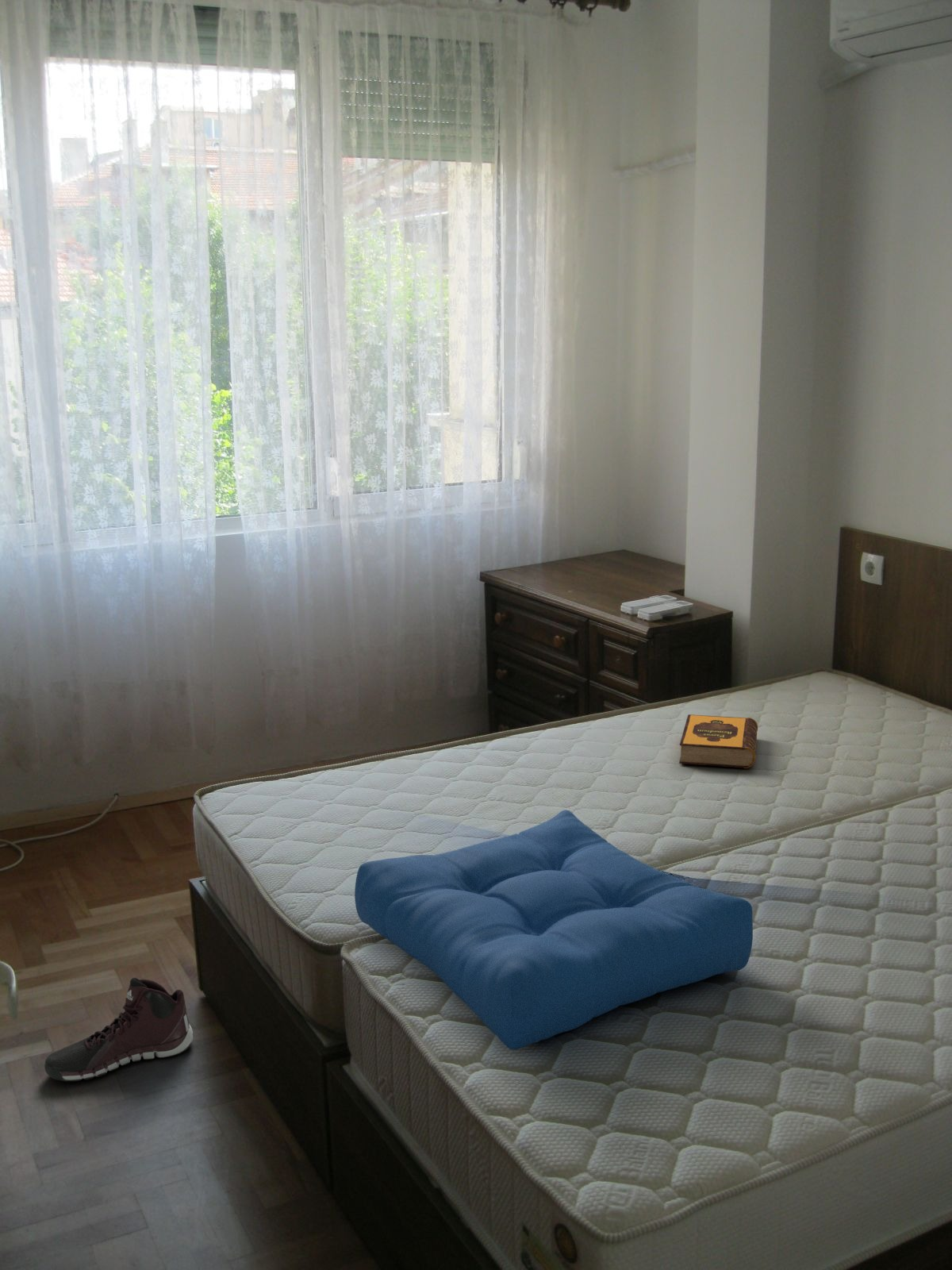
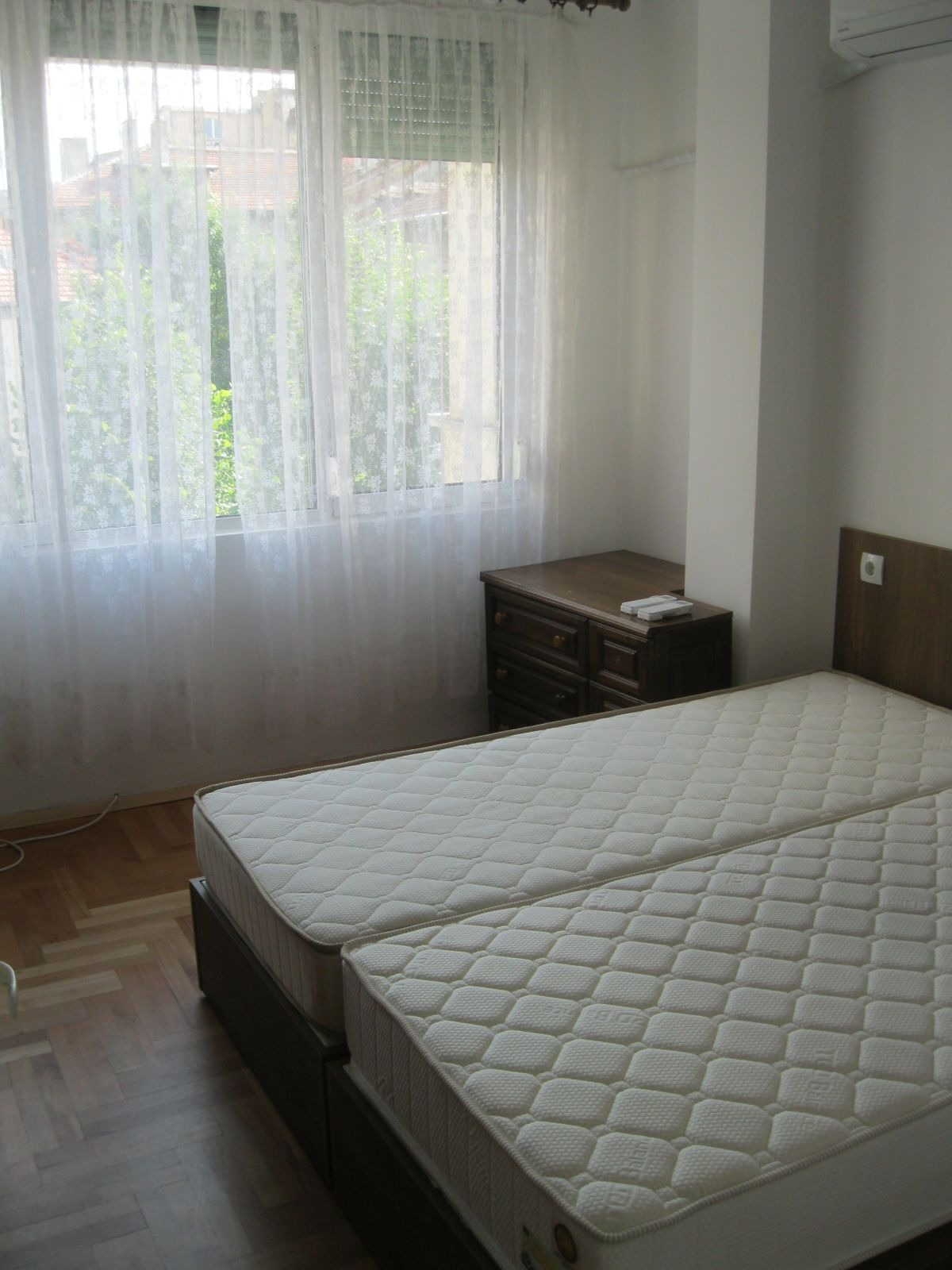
- seat cushion [354,809,754,1050]
- sneaker [44,977,194,1082]
- hardback book [678,714,758,769]
